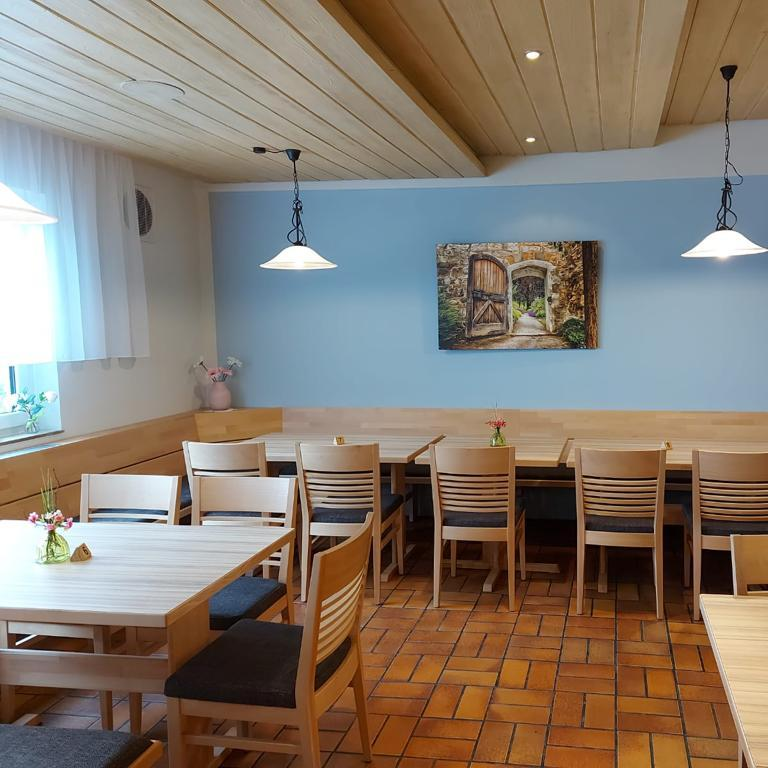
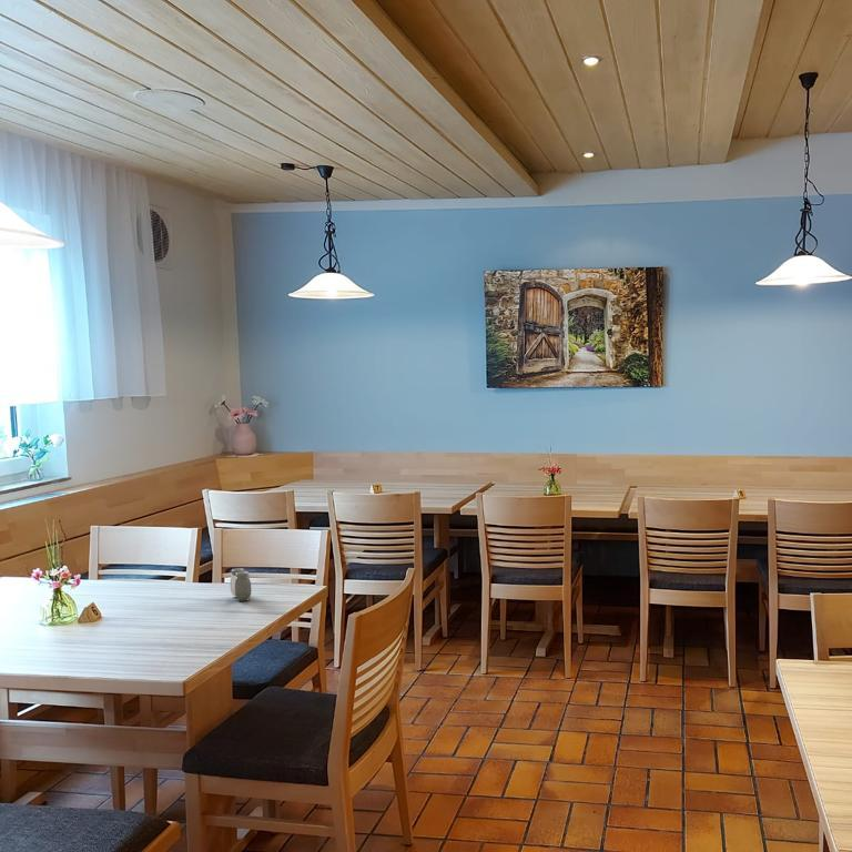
+ salt and pepper shaker [230,567,252,602]
